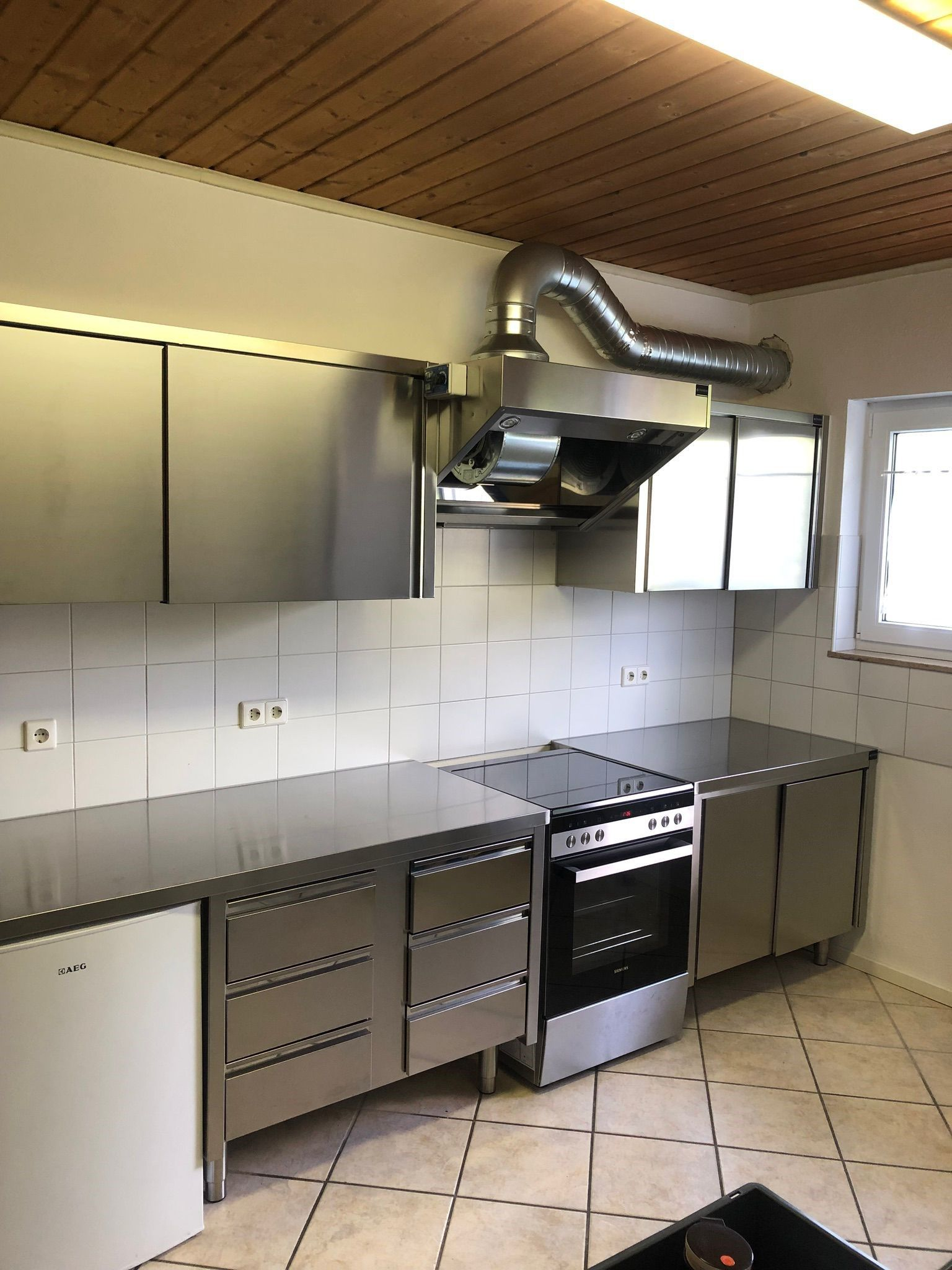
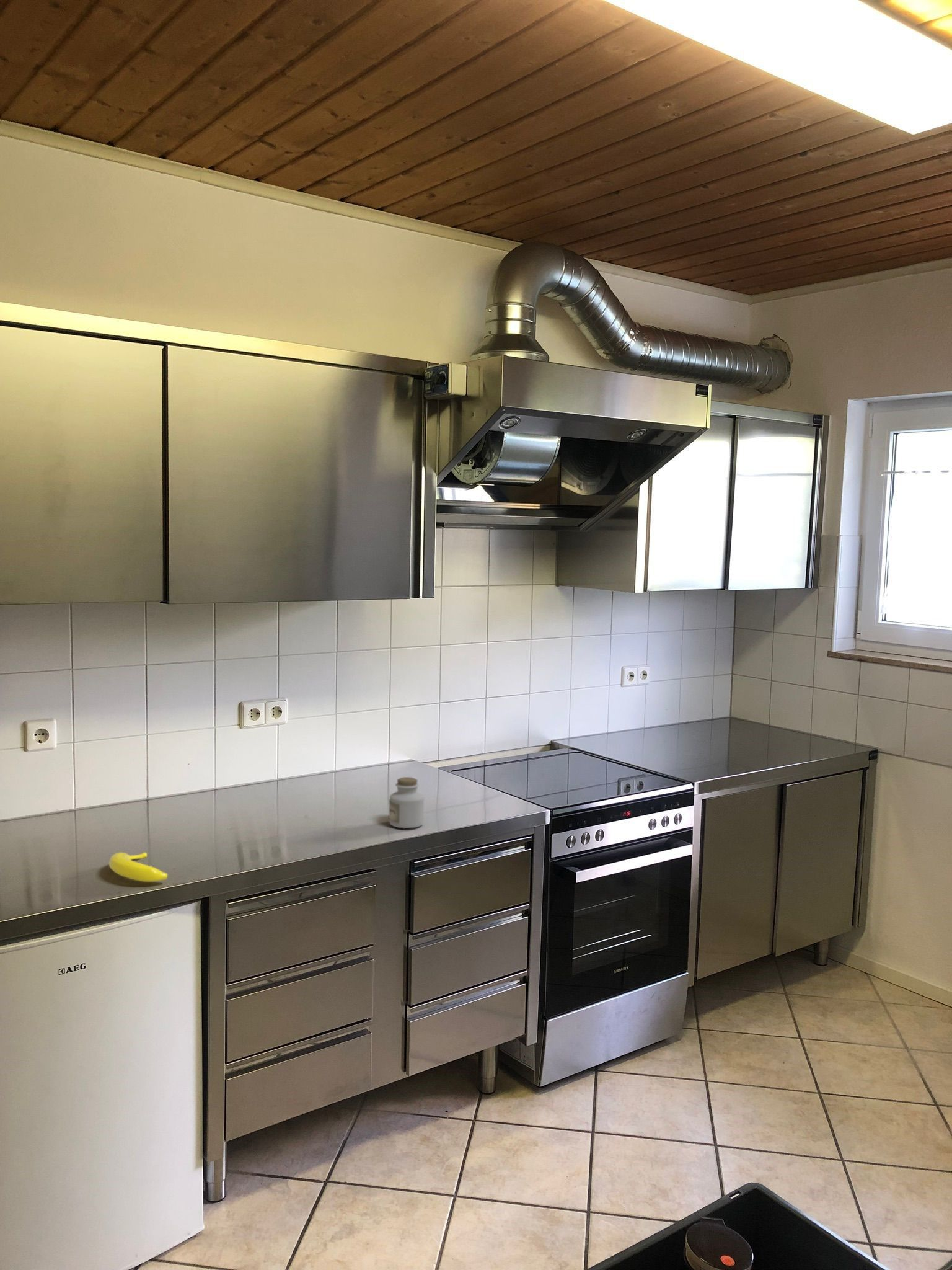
+ banana [108,852,169,882]
+ jar [389,776,425,829]
